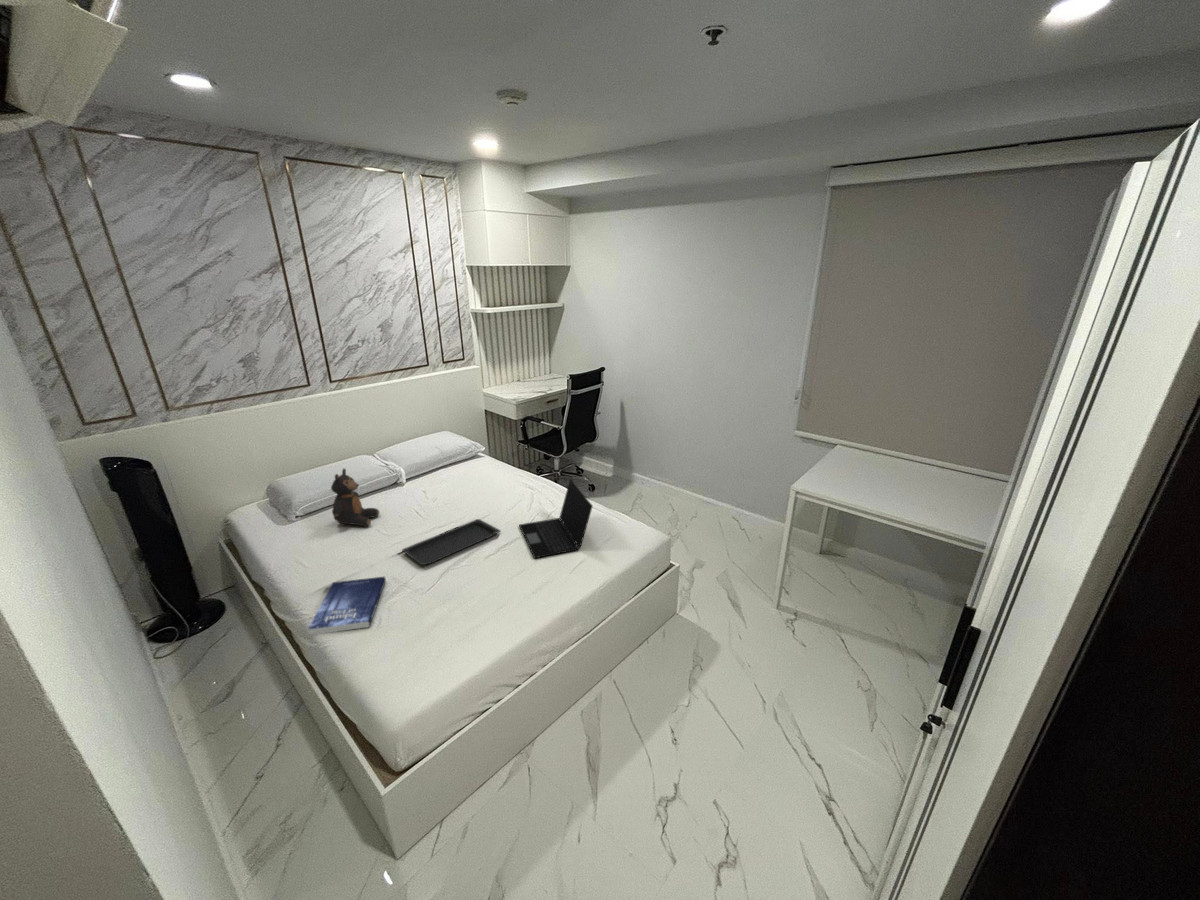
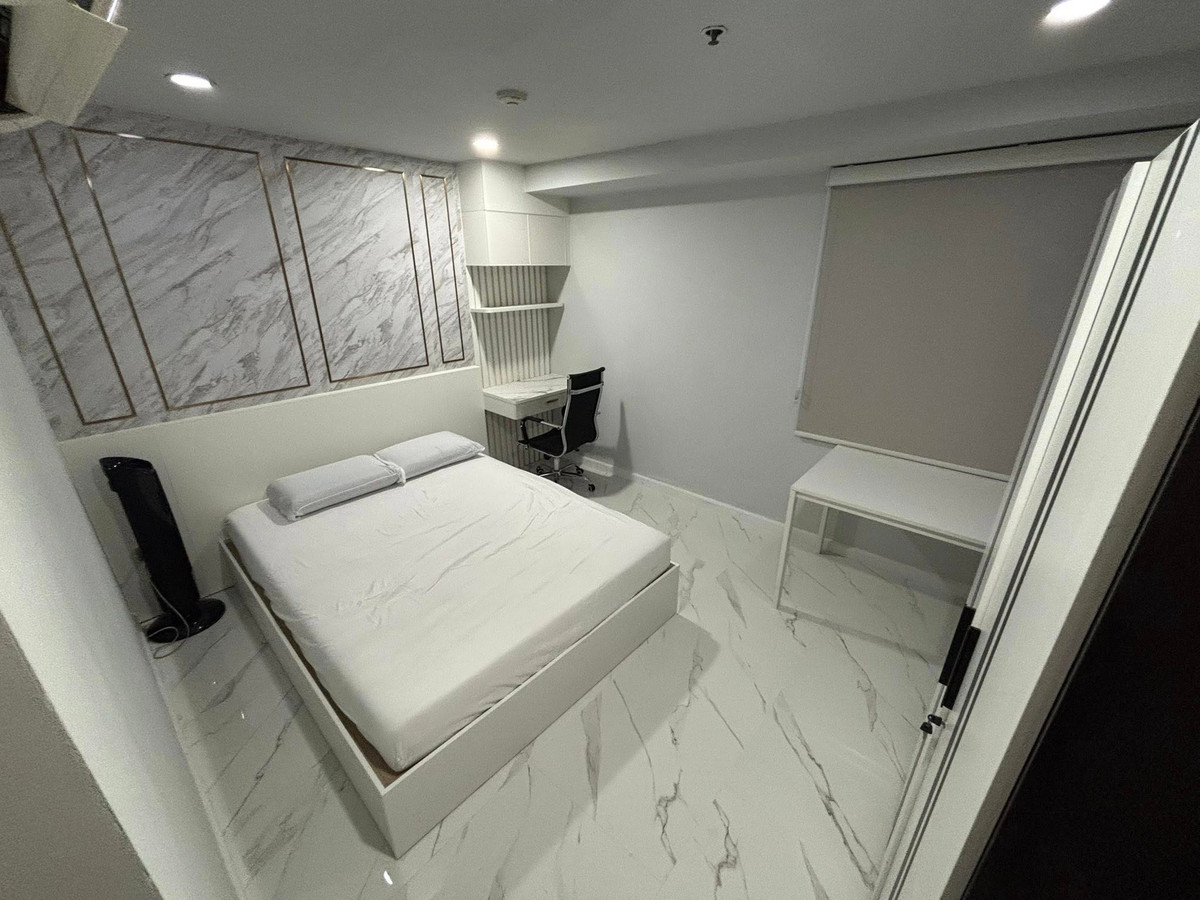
- book [307,576,387,636]
- serving tray [401,518,502,566]
- laptop [518,479,594,559]
- teddy bear [330,467,381,528]
